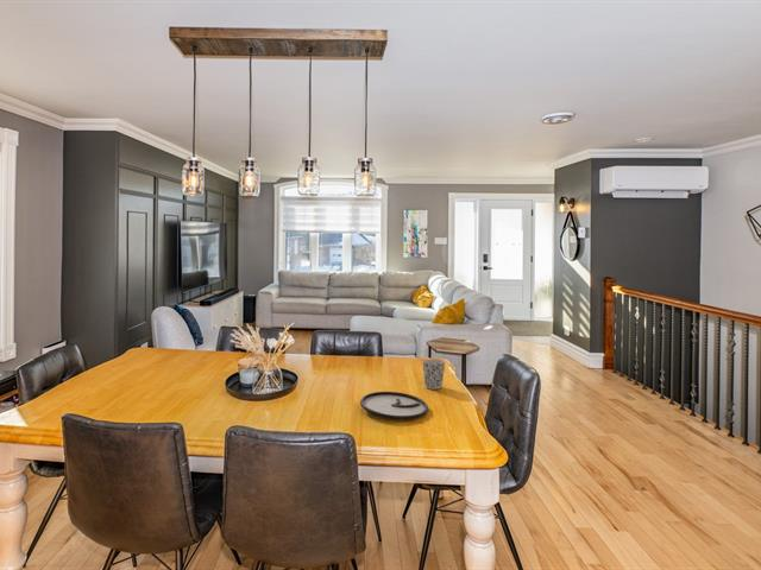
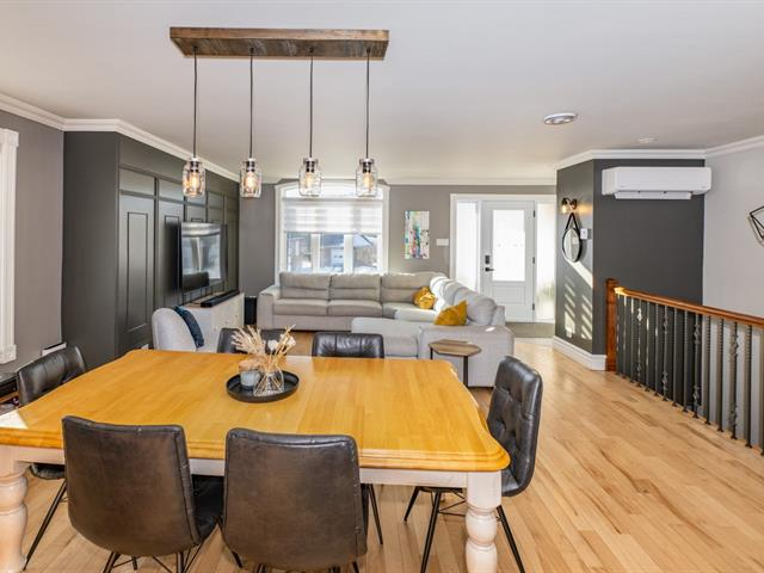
- cup [421,357,447,391]
- plate [359,391,429,420]
